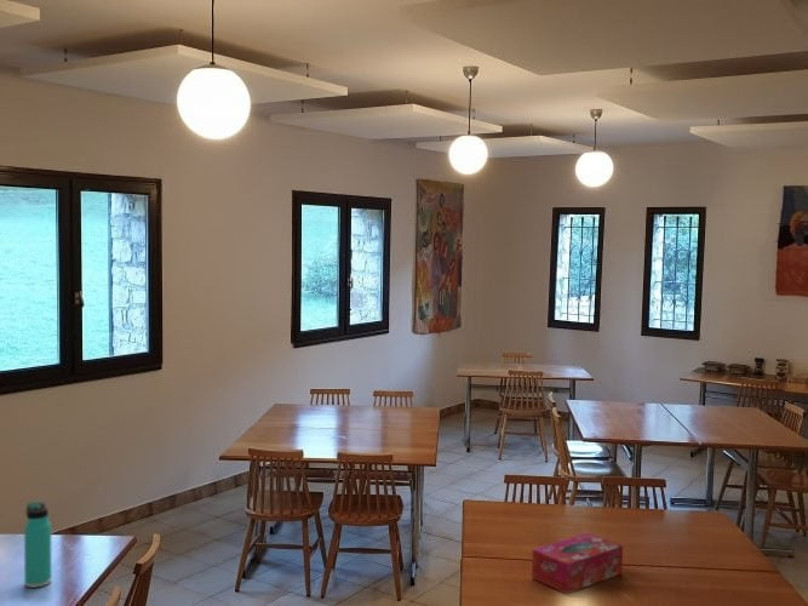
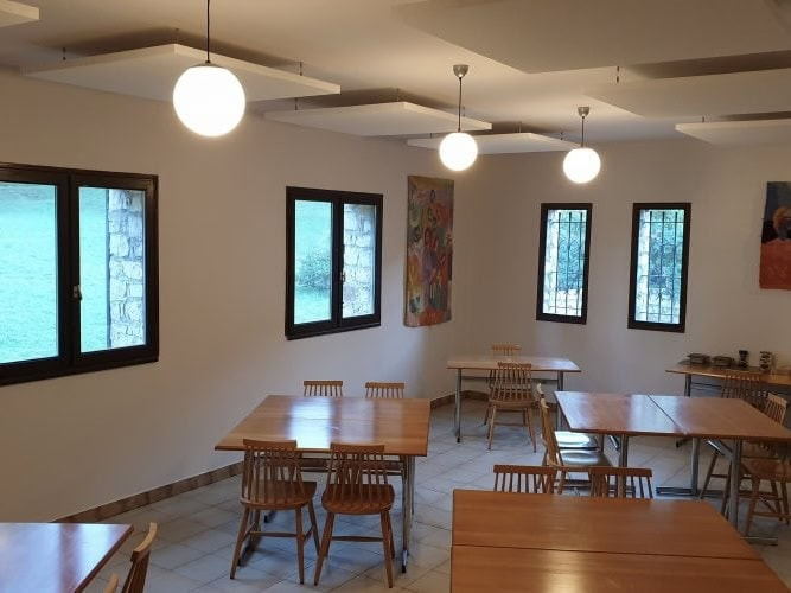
- tissue box [531,532,624,595]
- thermos bottle [23,501,52,589]
